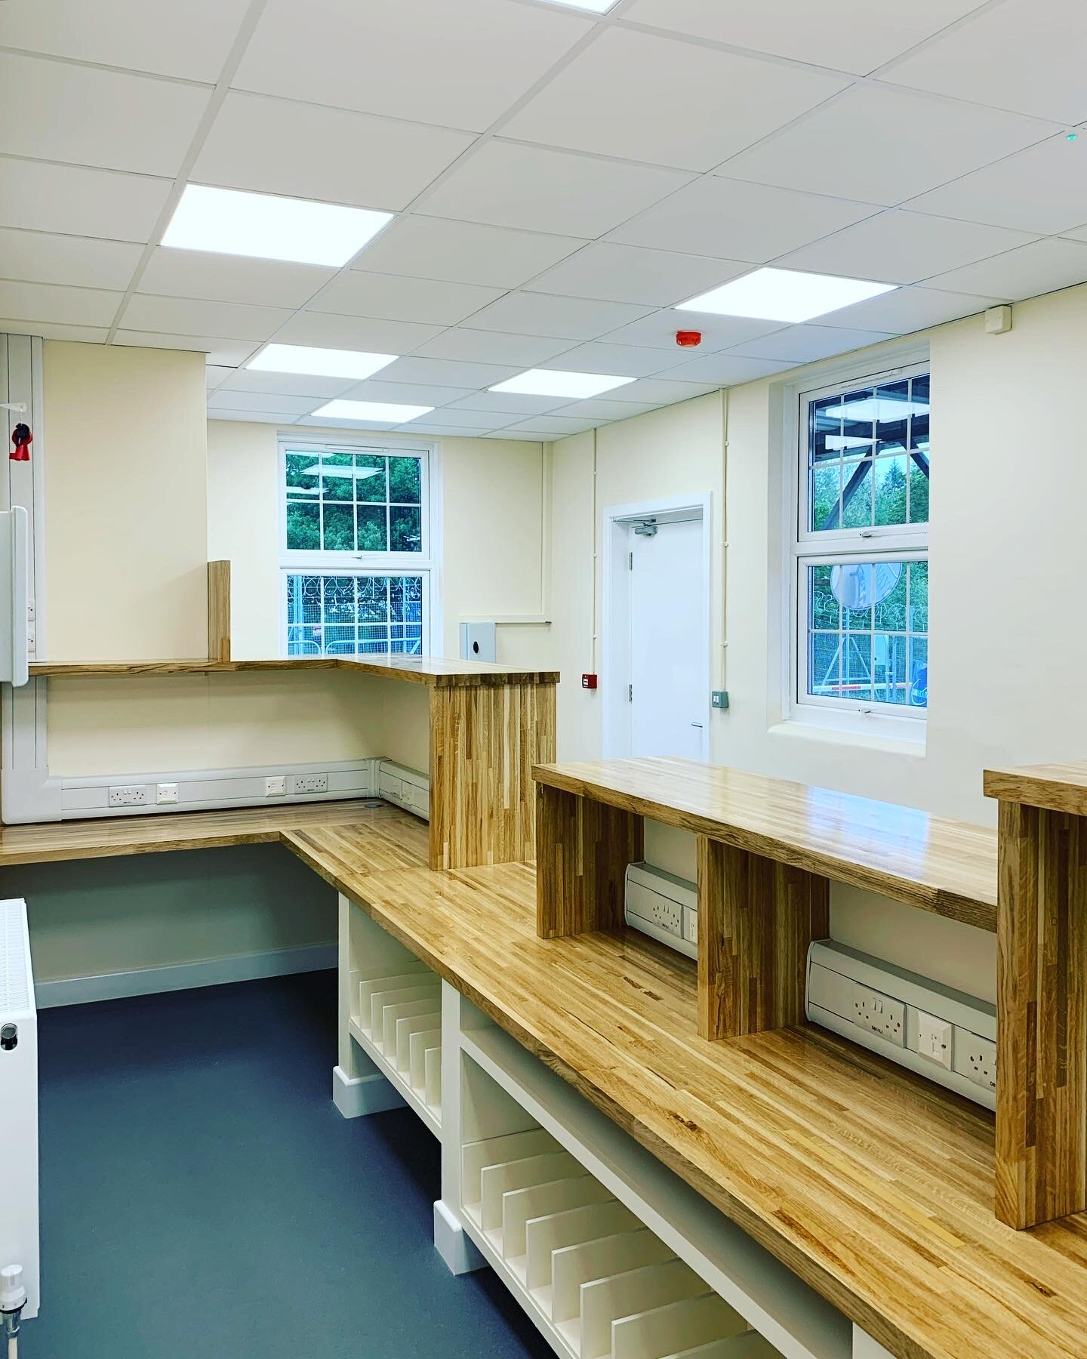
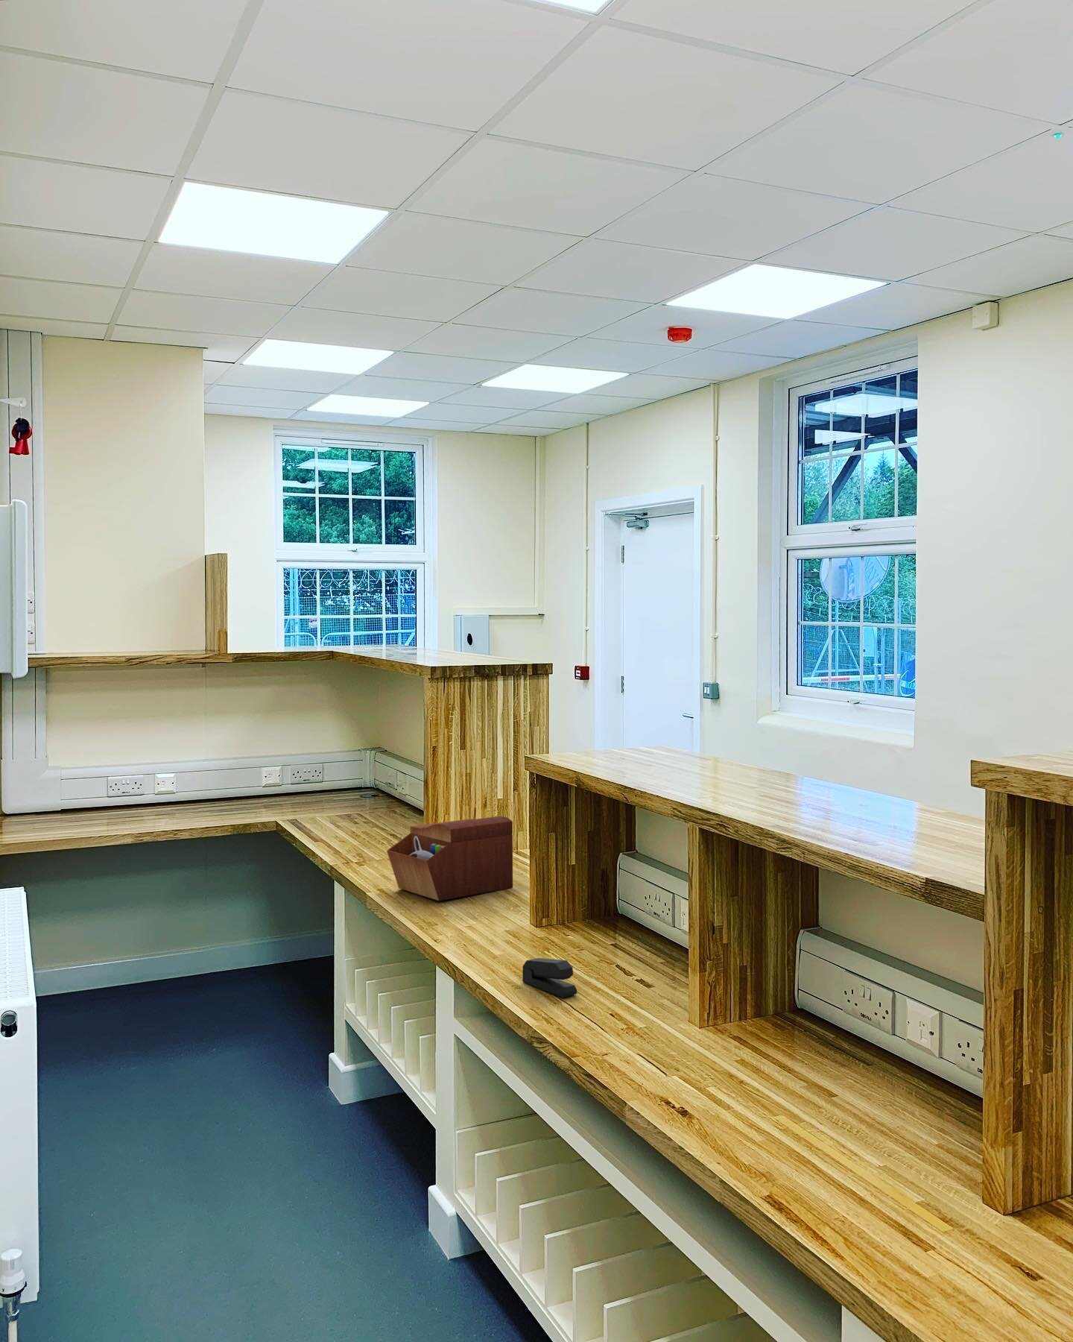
+ sewing box [386,816,514,902]
+ stapler [521,957,577,998]
